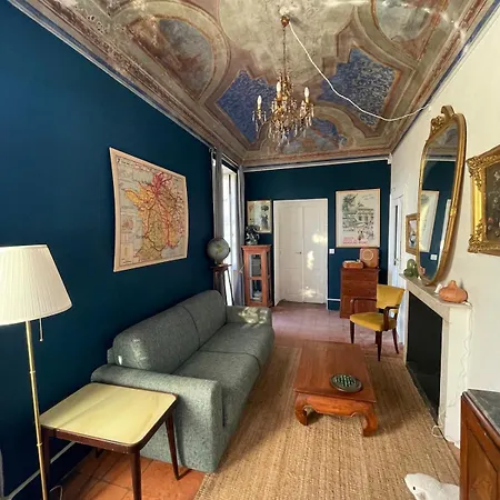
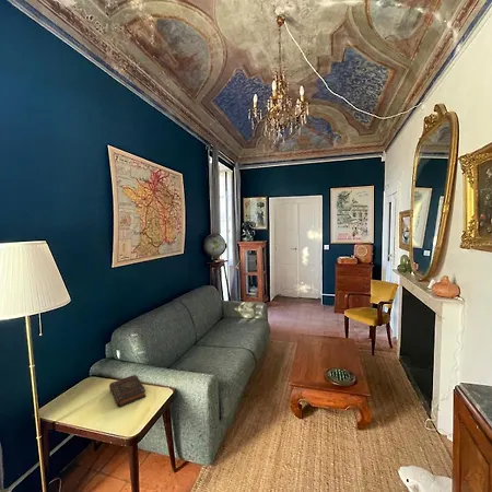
+ book [108,374,148,409]
